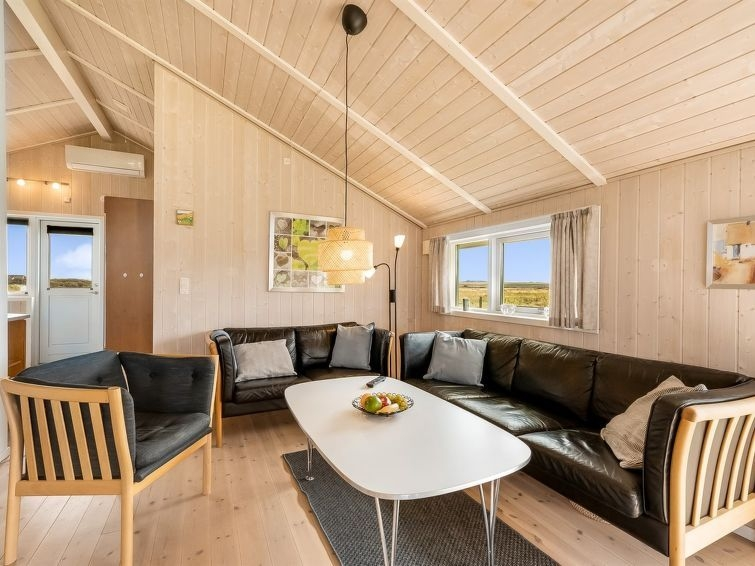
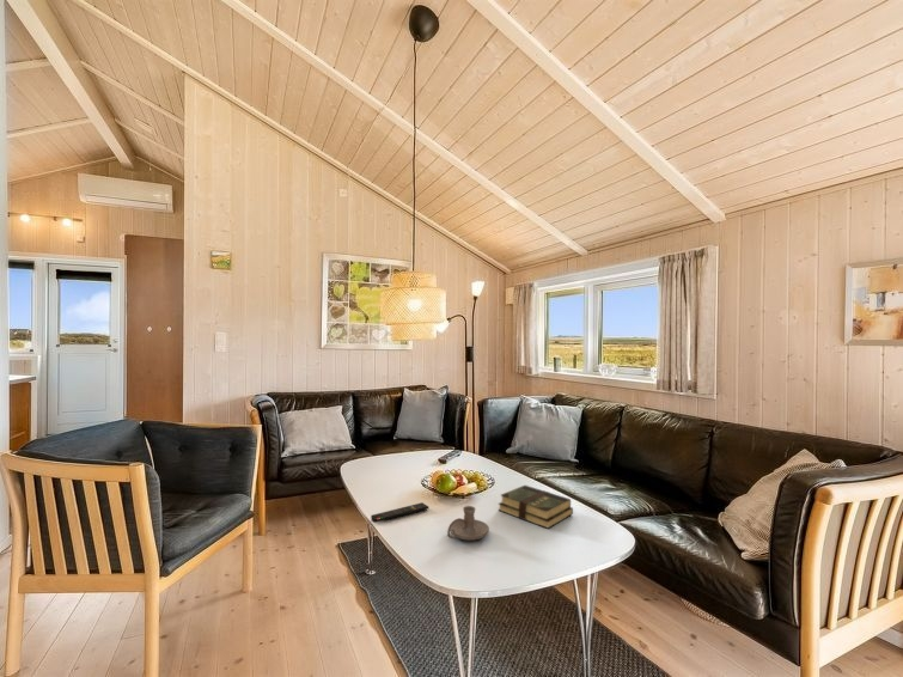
+ remote control [370,501,429,524]
+ book [498,484,574,530]
+ candle holder [446,505,490,542]
